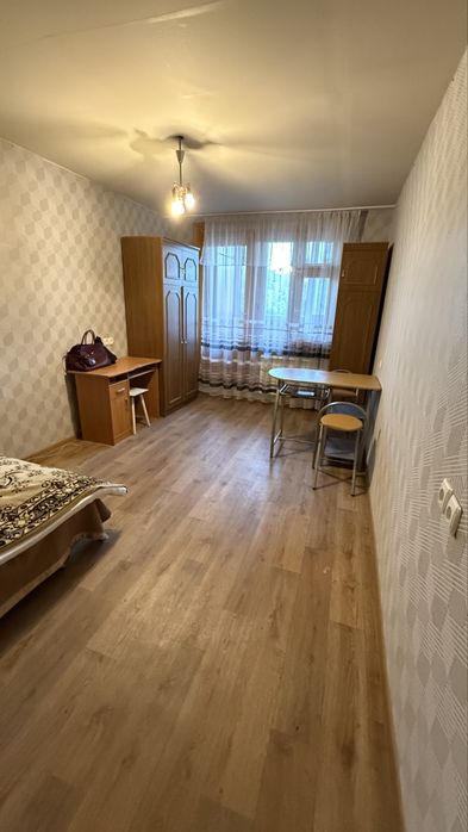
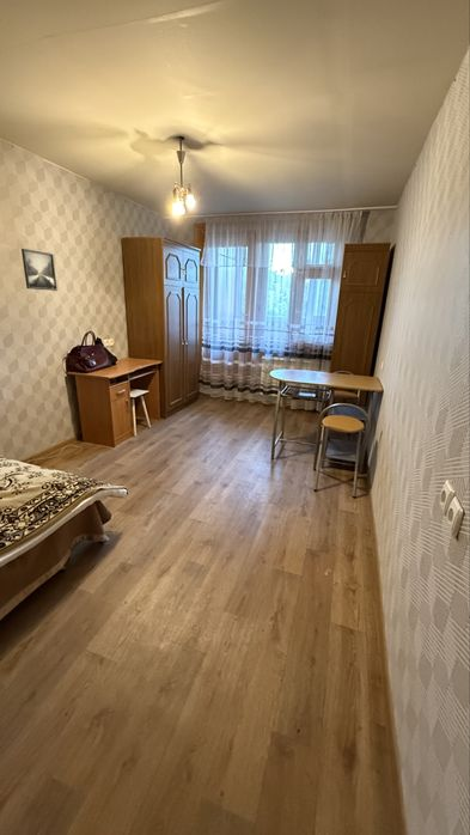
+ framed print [20,248,59,292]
